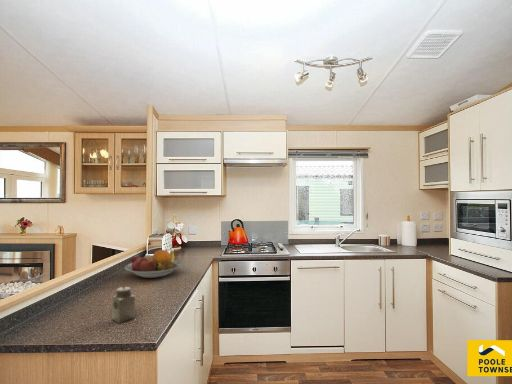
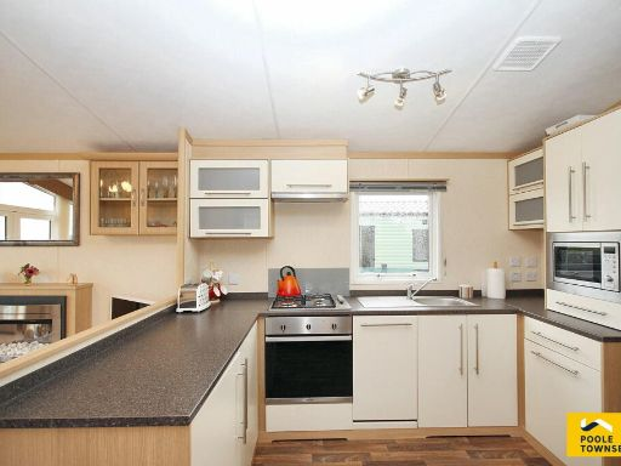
- salt shaker [111,286,136,324]
- fruit bowl [124,248,184,279]
